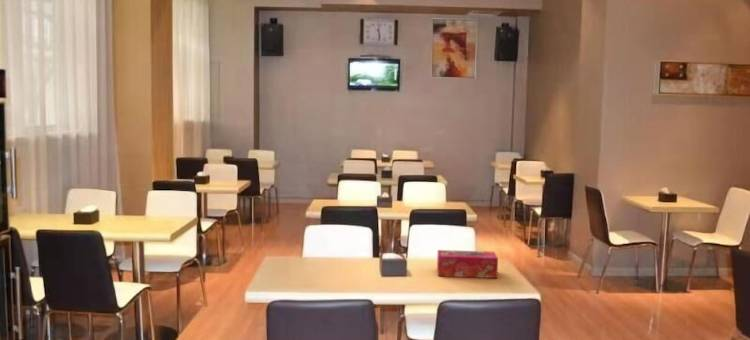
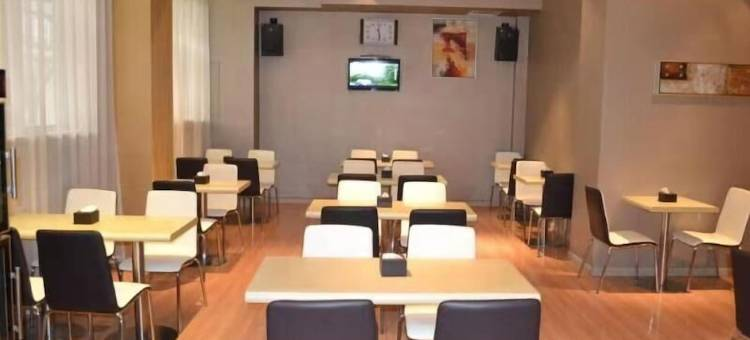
- tissue box [436,249,499,279]
